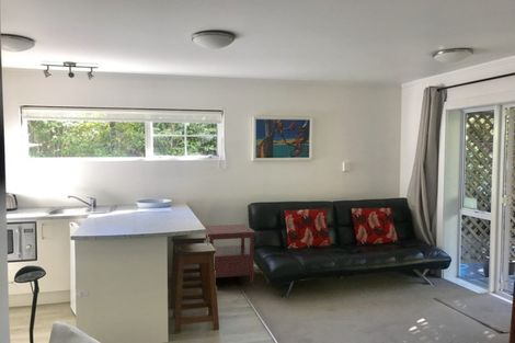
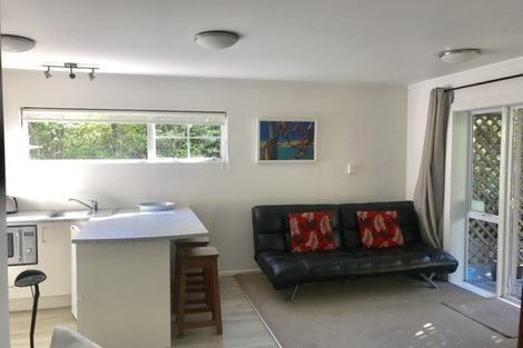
- side table [204,224,256,286]
